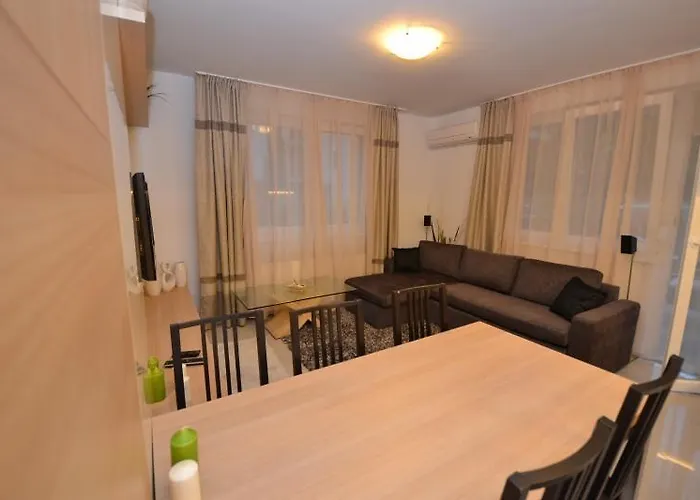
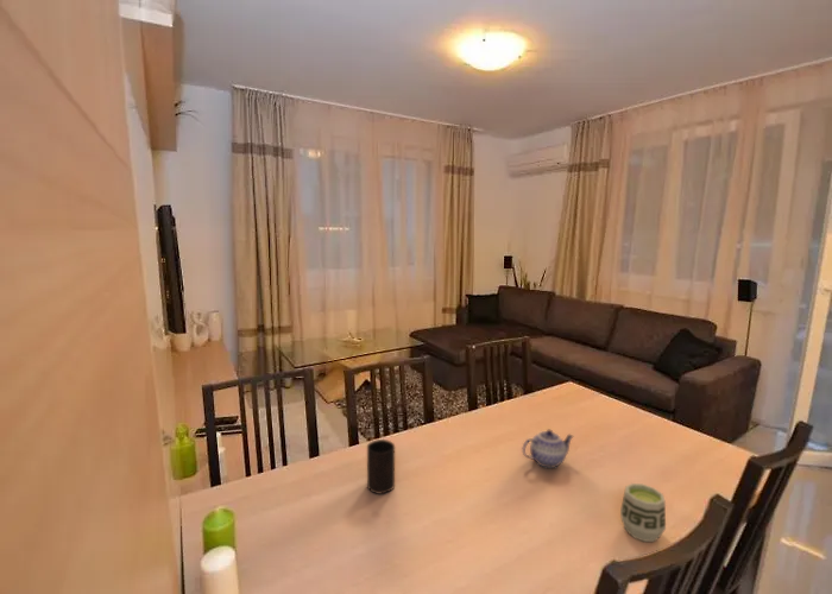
+ cup [366,438,396,495]
+ cup [619,482,667,543]
+ teapot [521,429,574,469]
